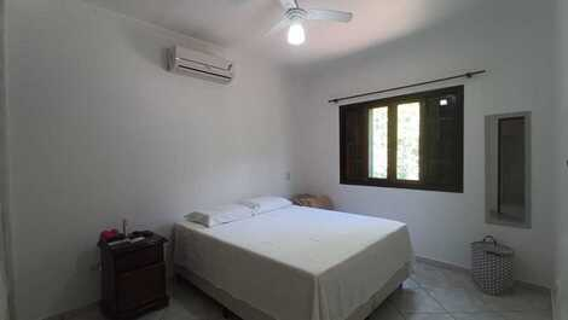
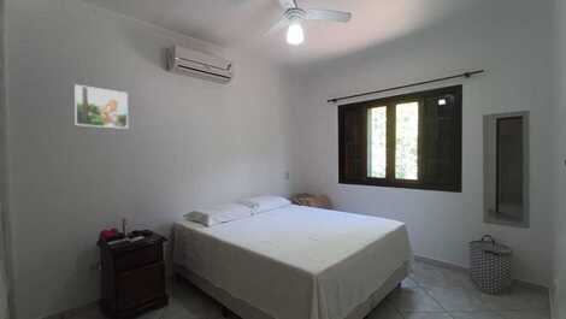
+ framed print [73,83,129,130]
